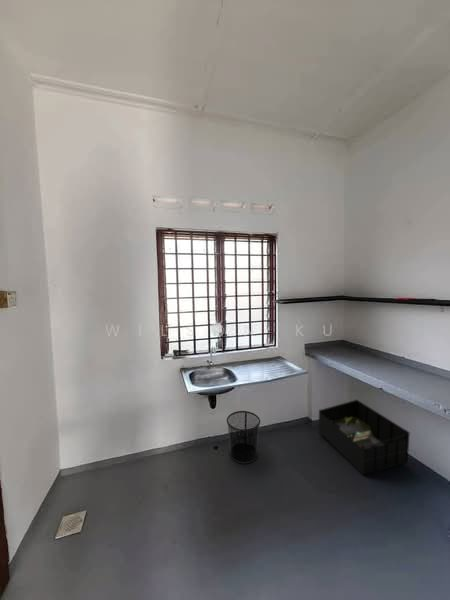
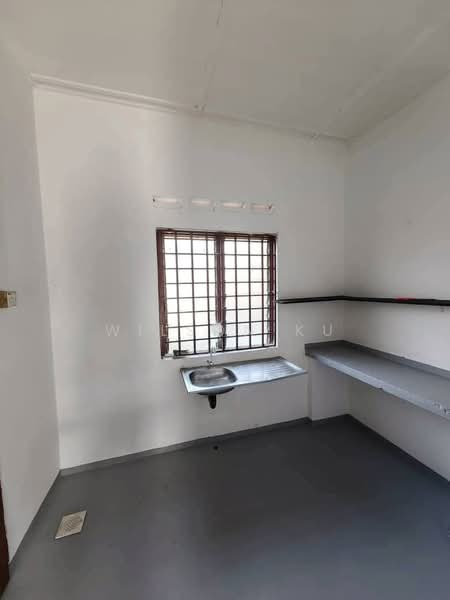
- storage bin [317,399,411,476]
- waste bin [226,410,261,465]
